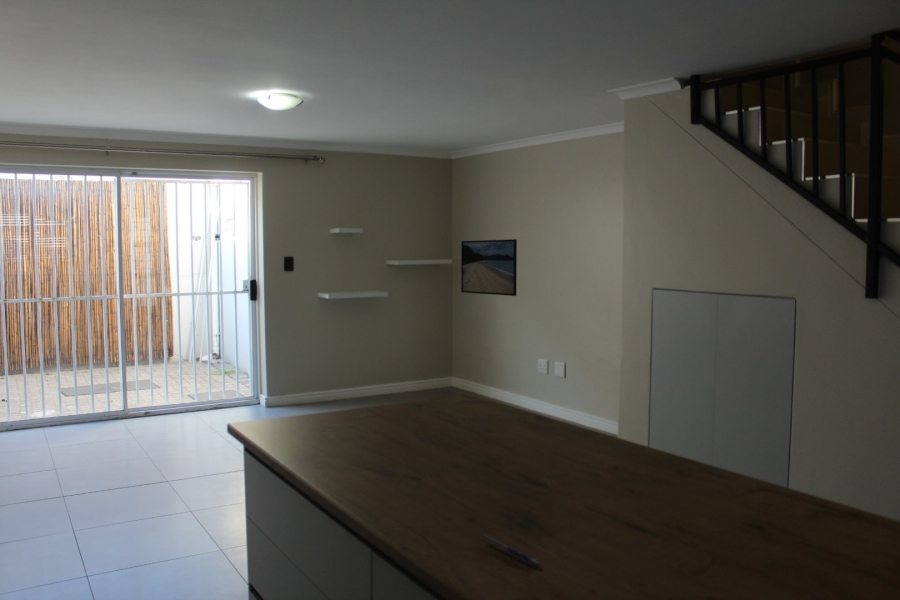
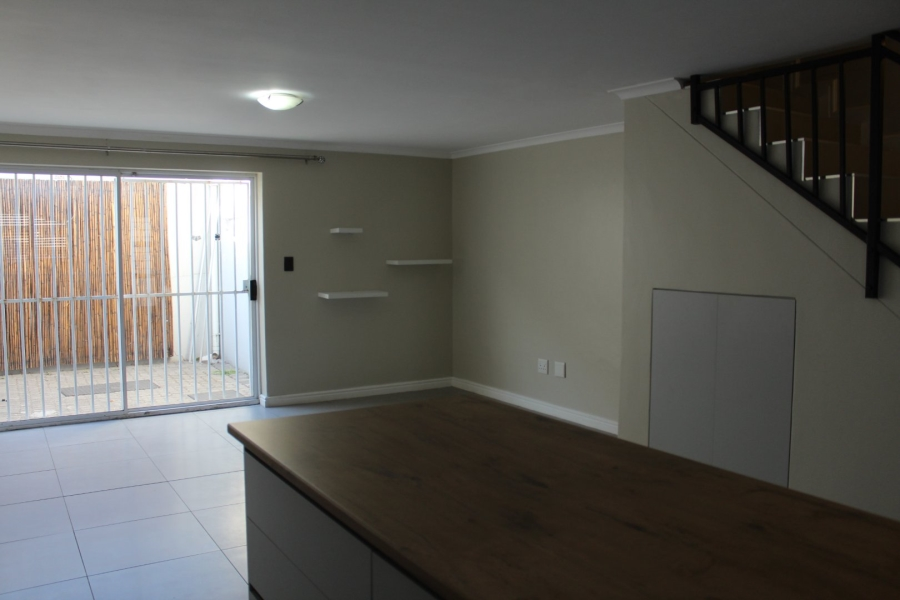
- pen [481,533,542,567]
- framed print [460,238,518,297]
